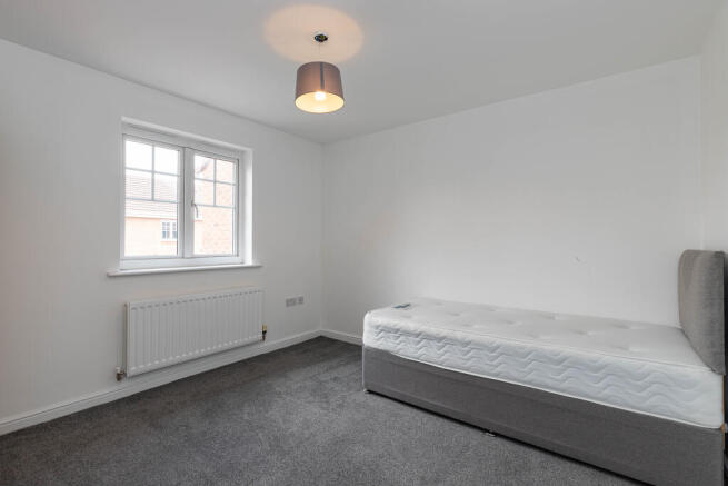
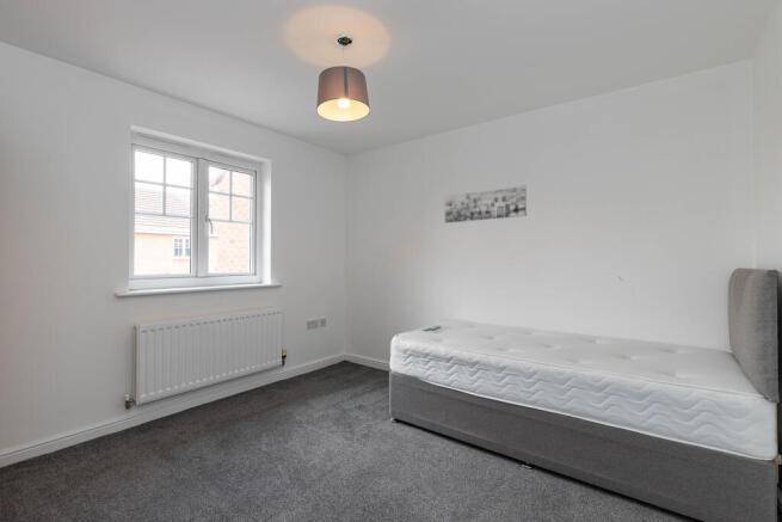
+ wall art [444,184,528,225]
